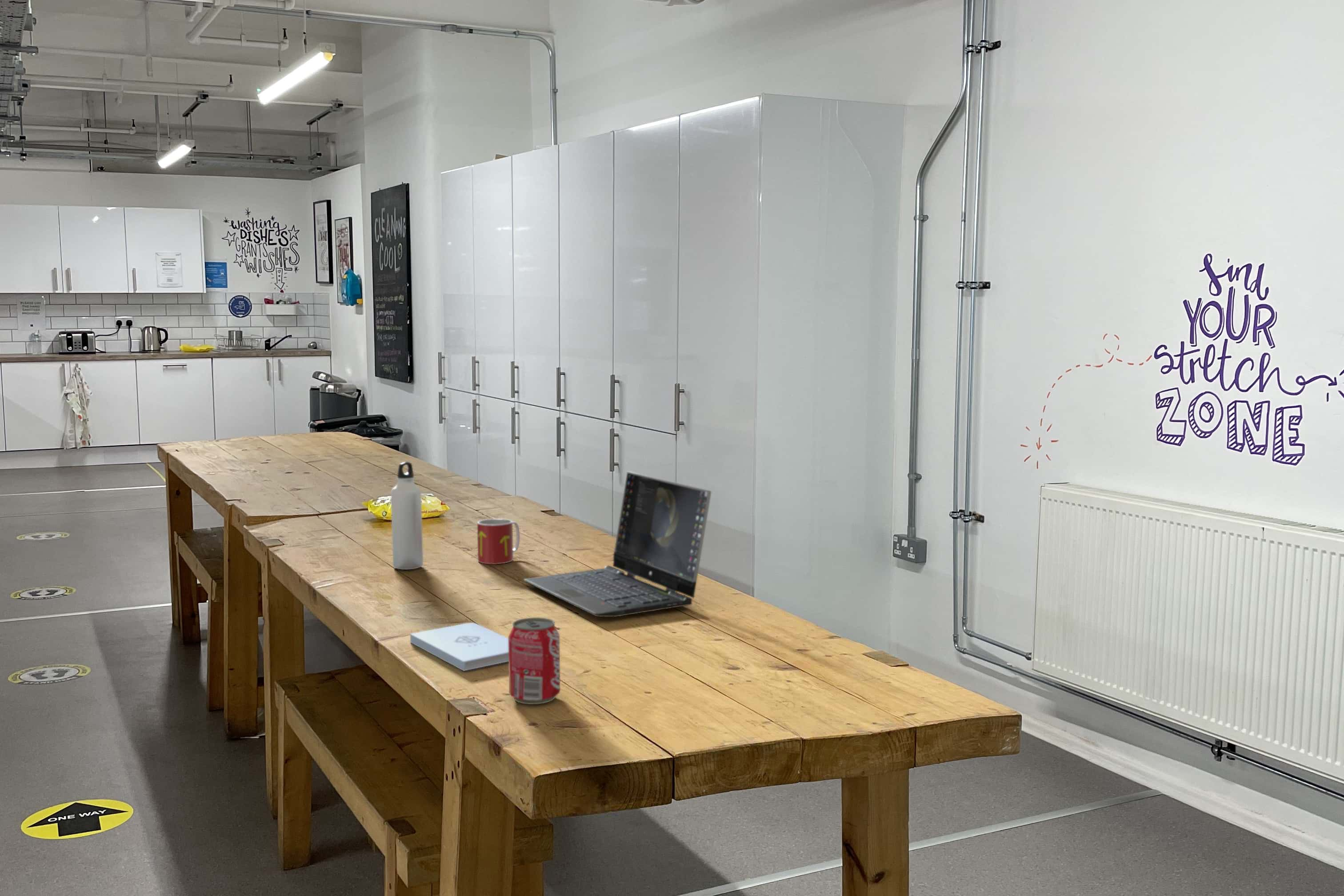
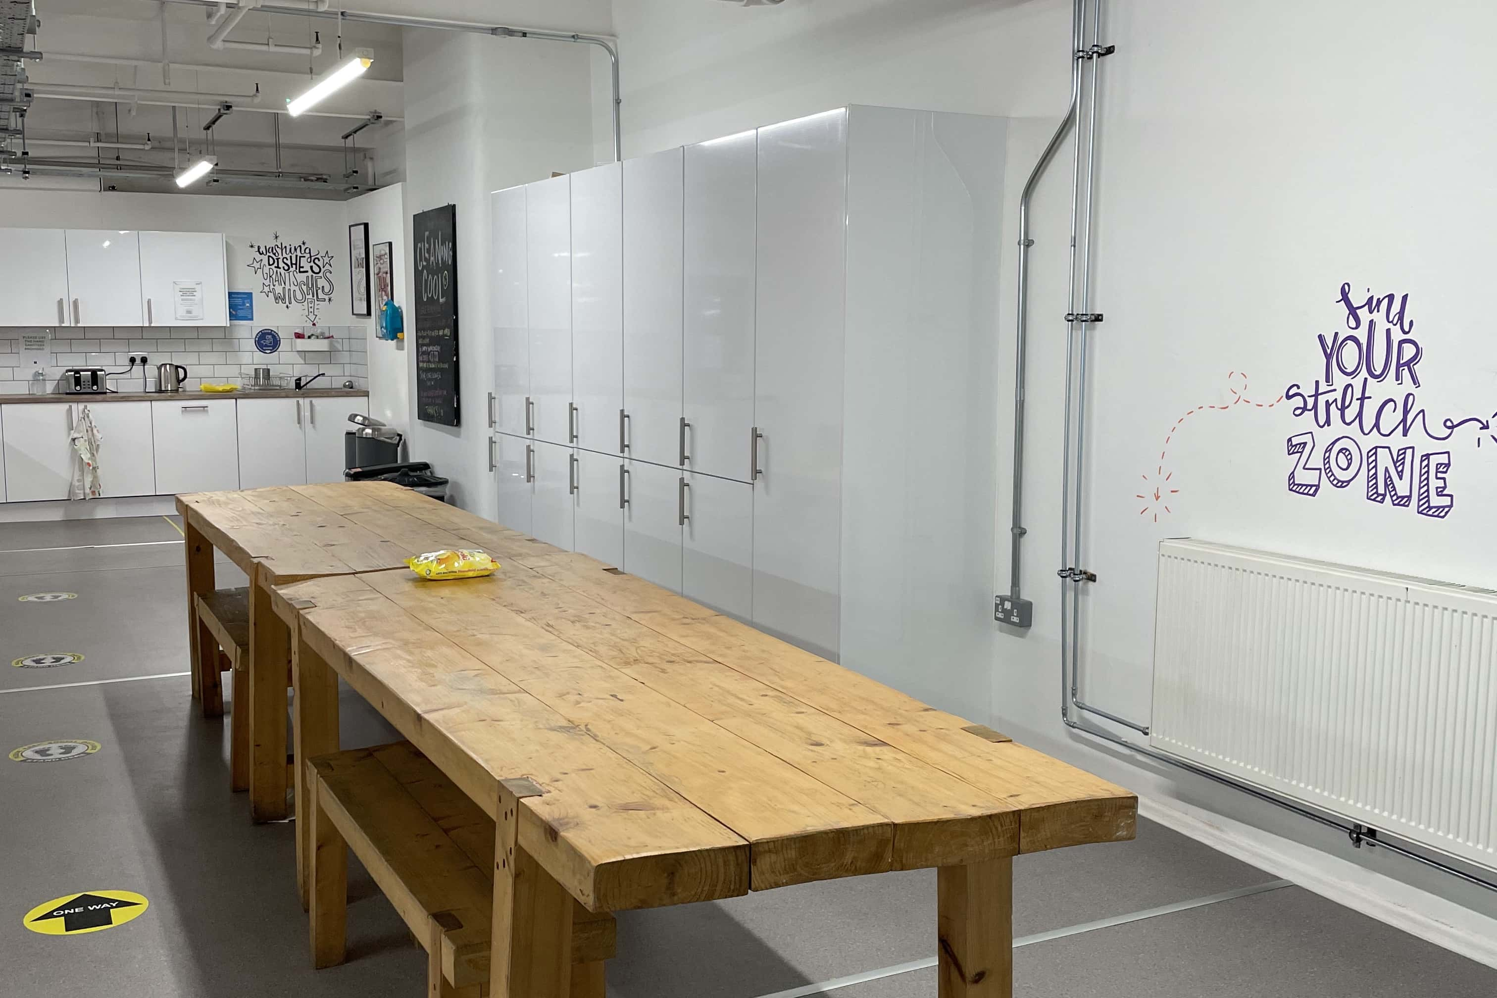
- notepad [410,623,508,672]
- beverage can [508,617,561,705]
- water bottle [391,461,424,570]
- laptop computer [524,471,712,617]
- mug [477,518,520,564]
